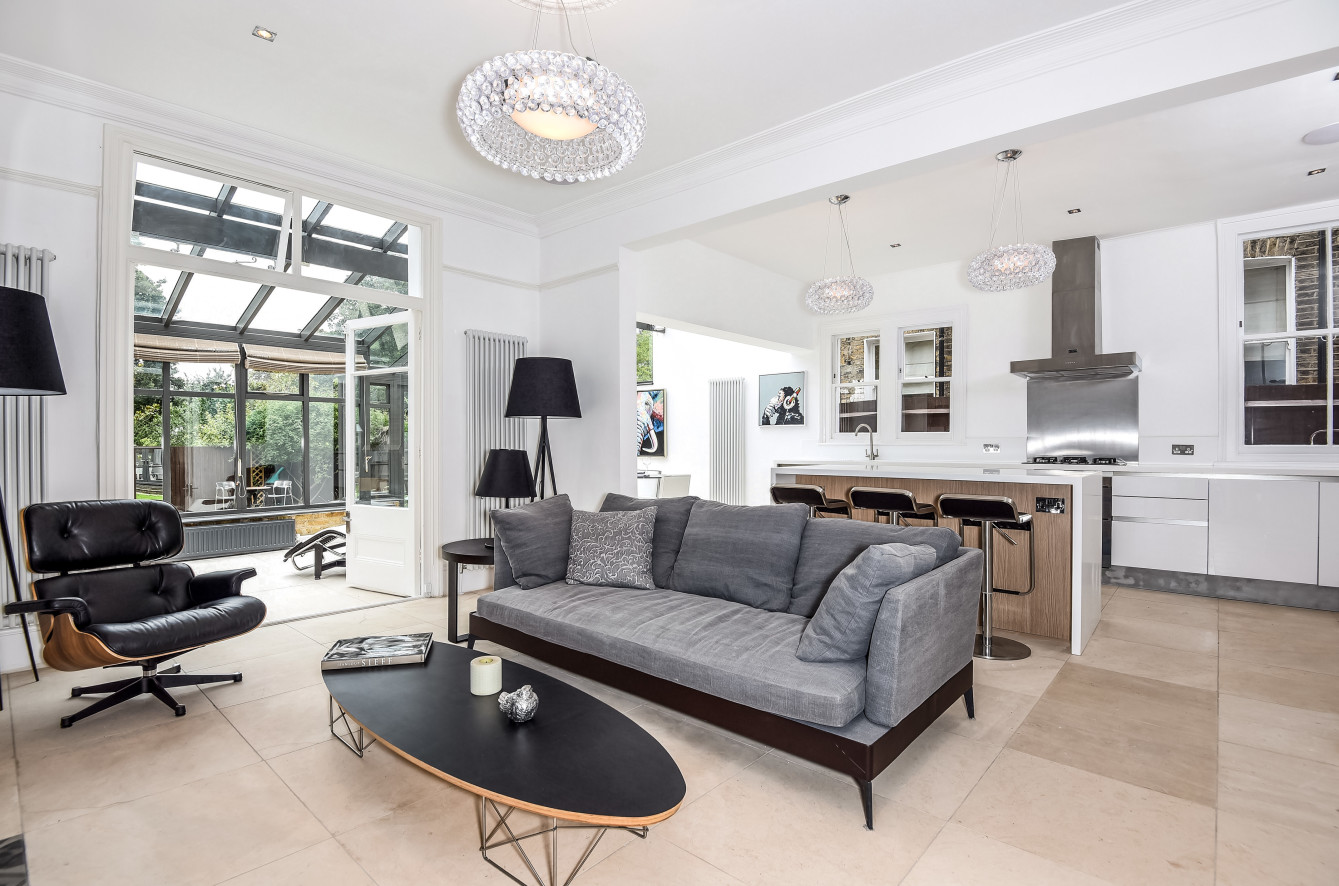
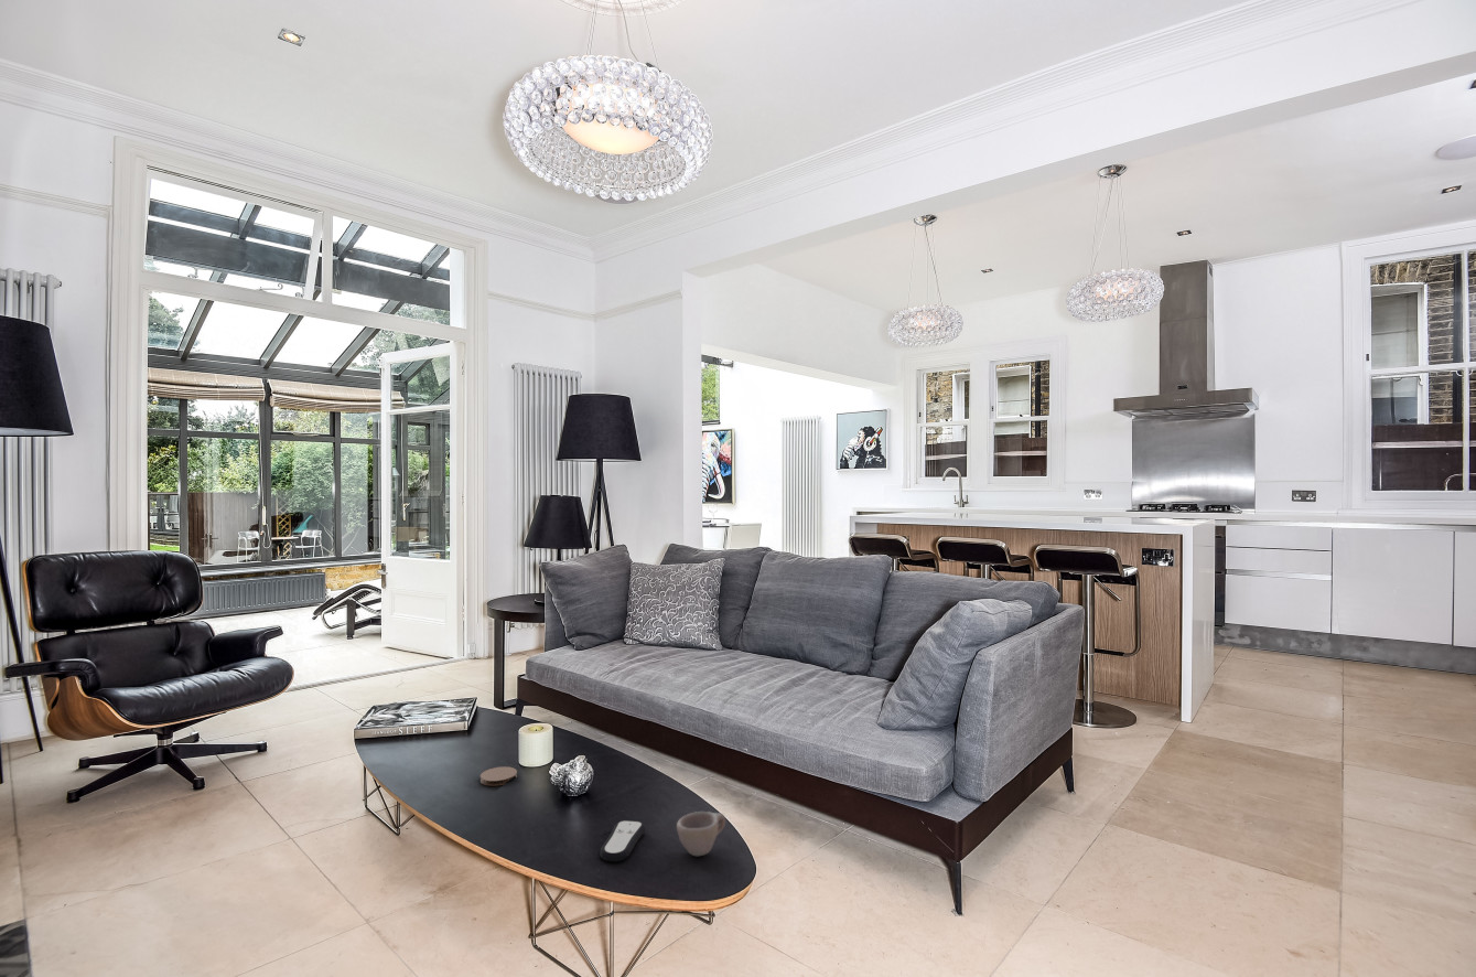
+ coaster [480,766,518,787]
+ cup [676,810,726,857]
+ remote control [599,819,646,862]
